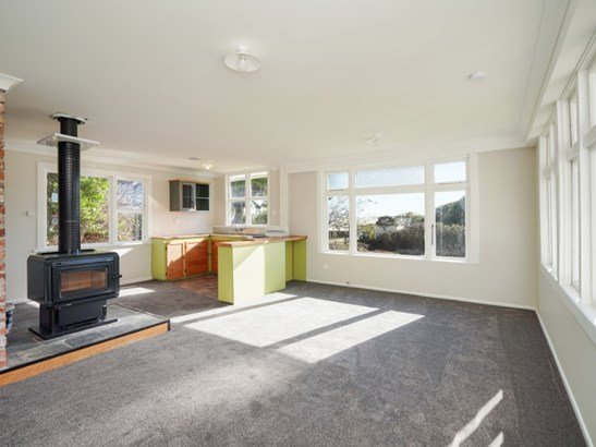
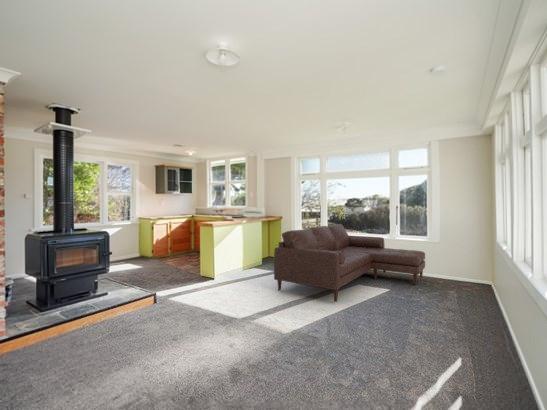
+ sofa [273,223,426,303]
